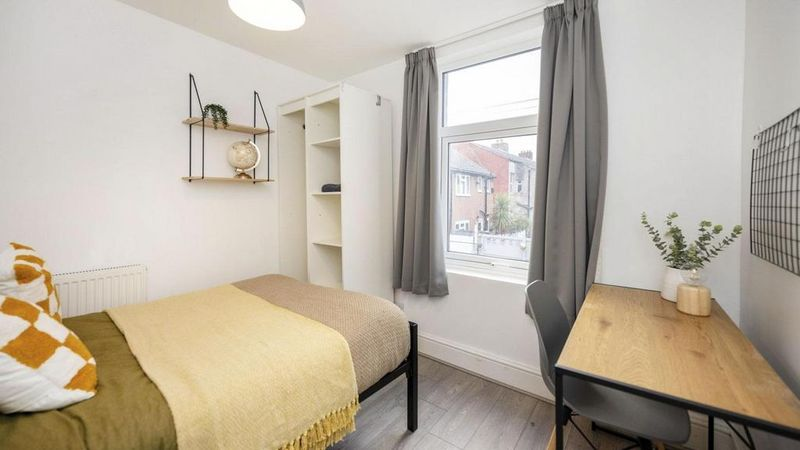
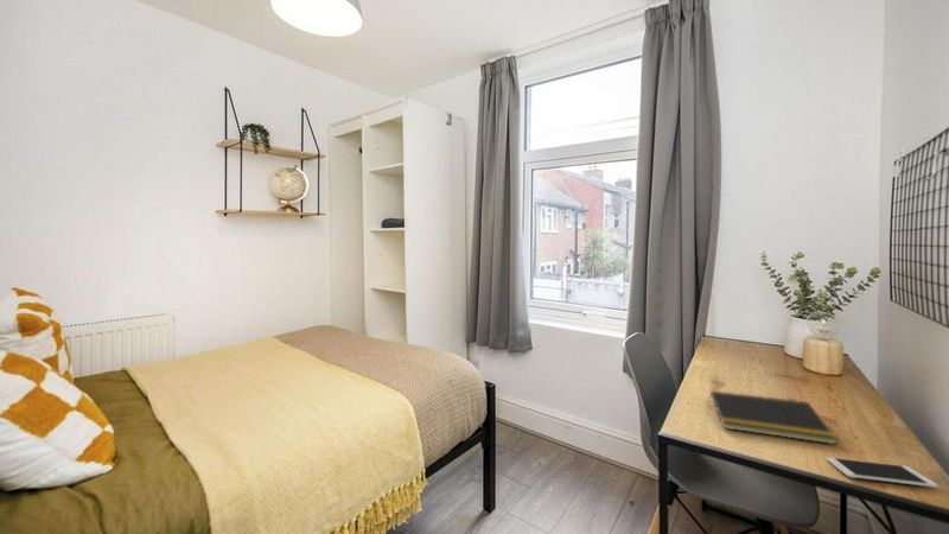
+ smartphone [824,456,940,489]
+ notepad [707,389,839,446]
